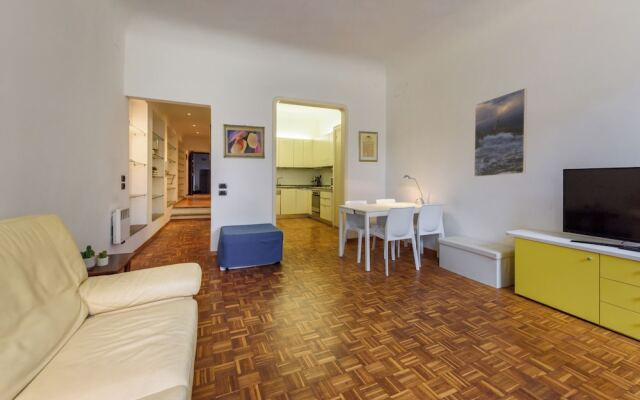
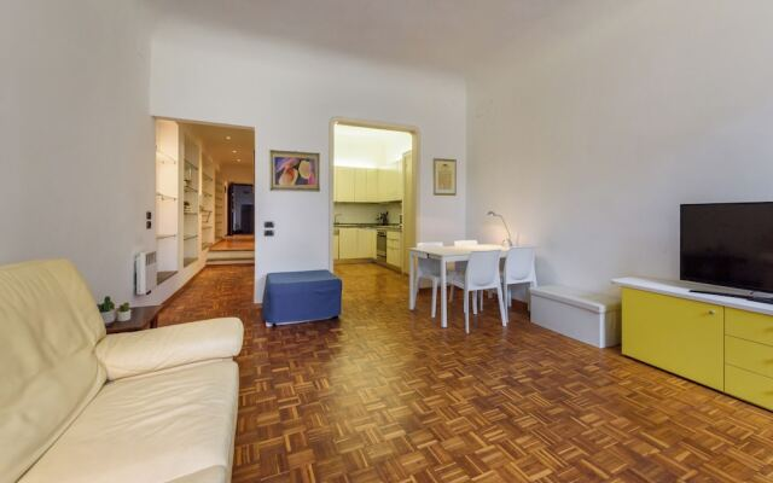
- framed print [473,87,528,178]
